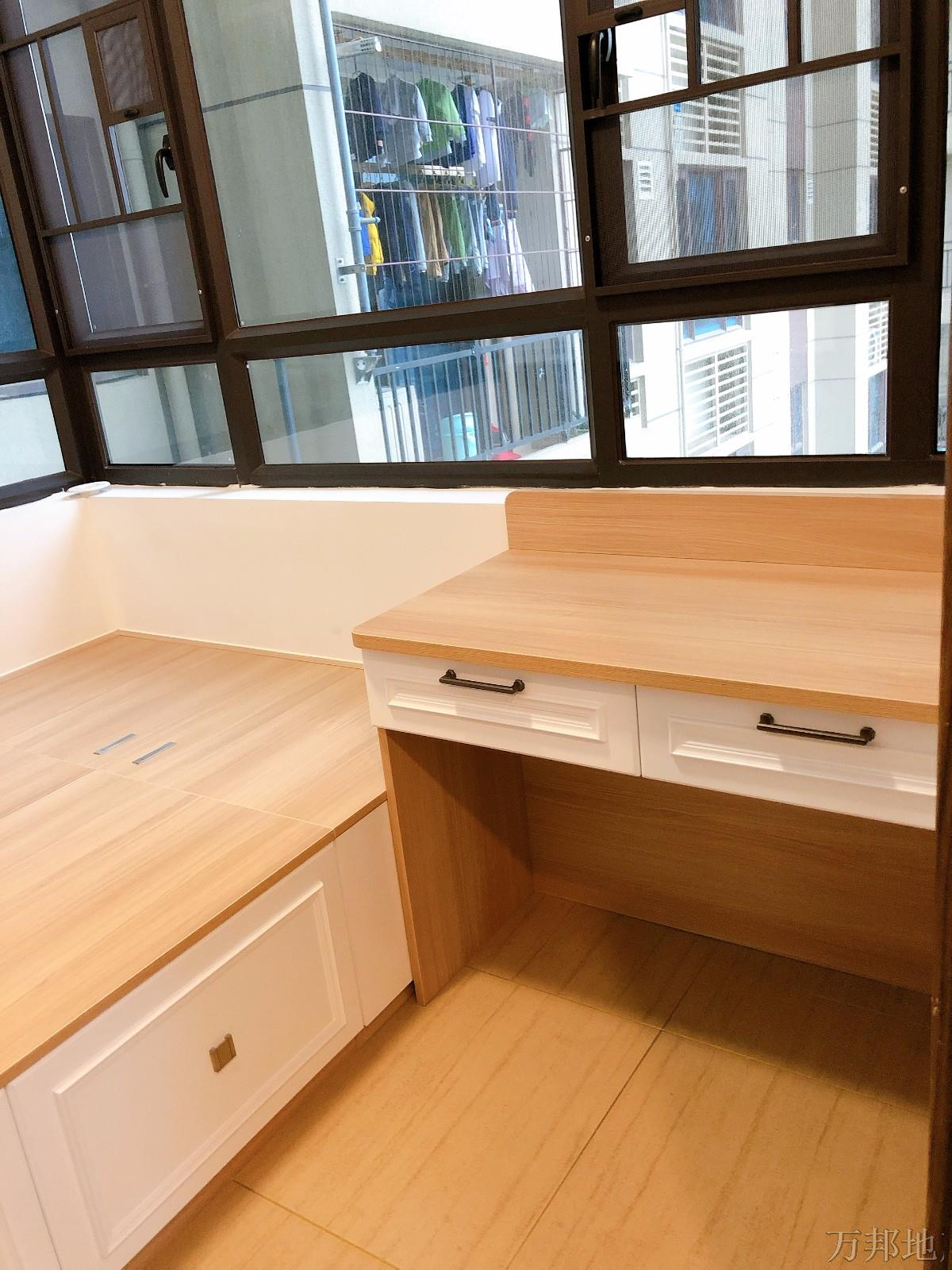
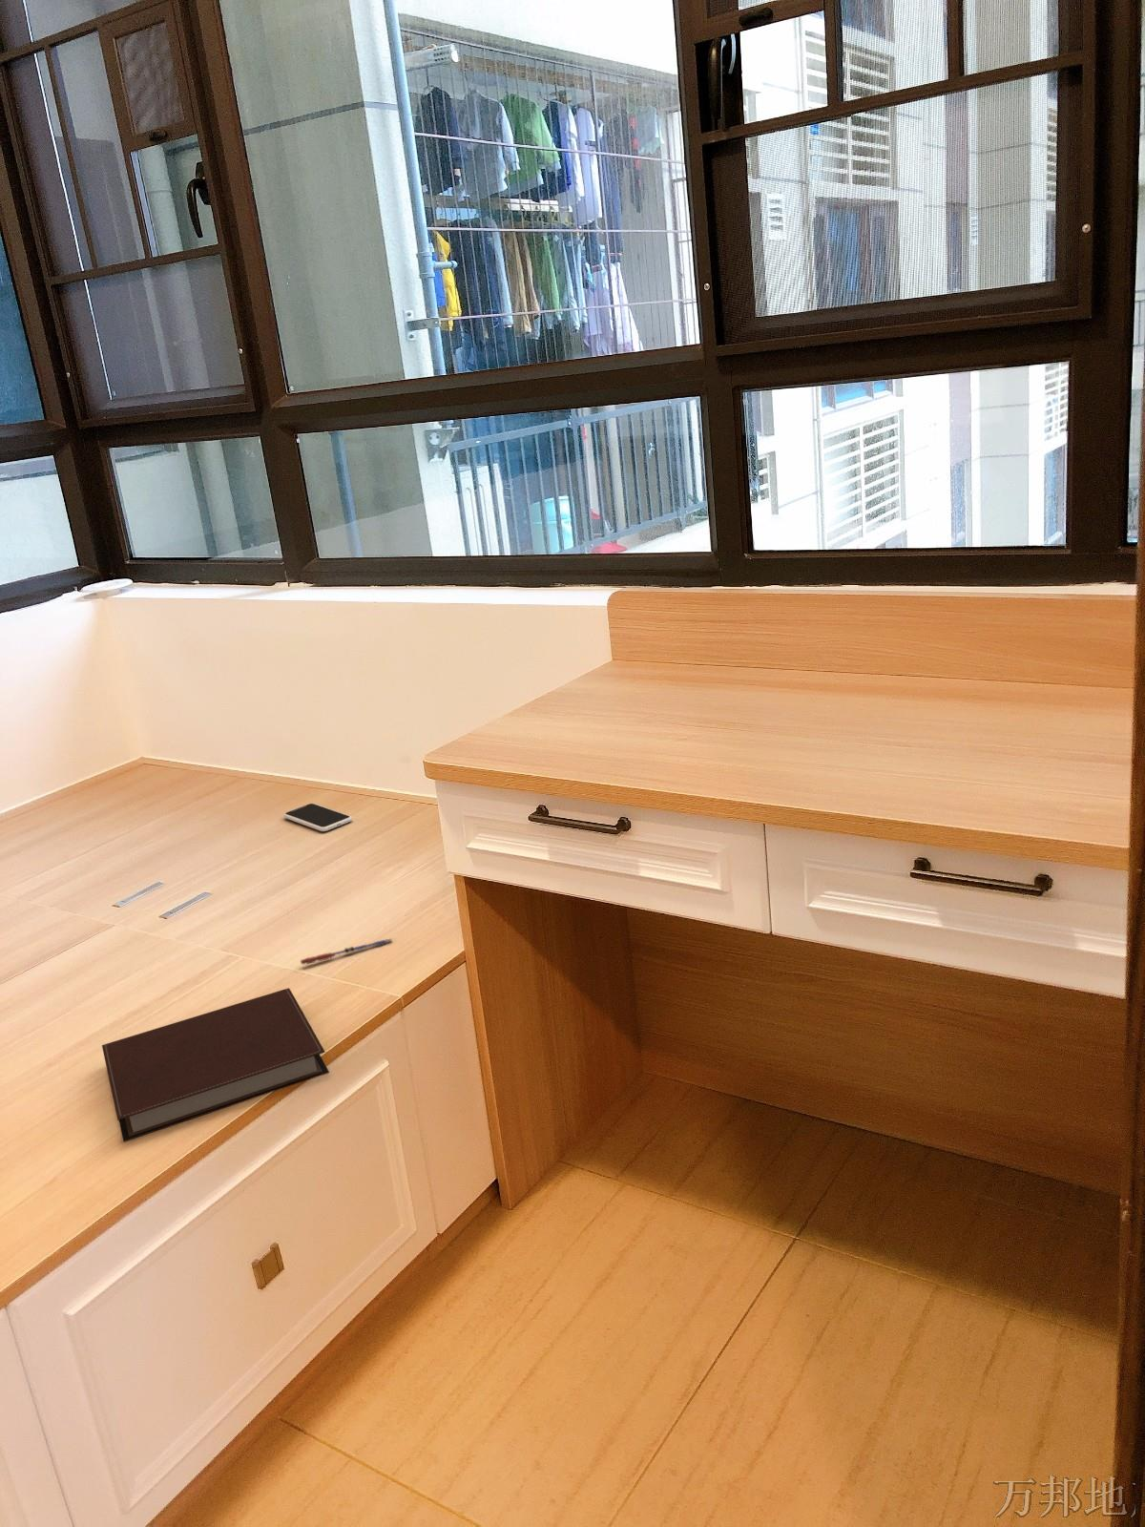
+ notebook [101,987,330,1142]
+ pen [299,938,393,965]
+ smartphone [283,803,354,832]
